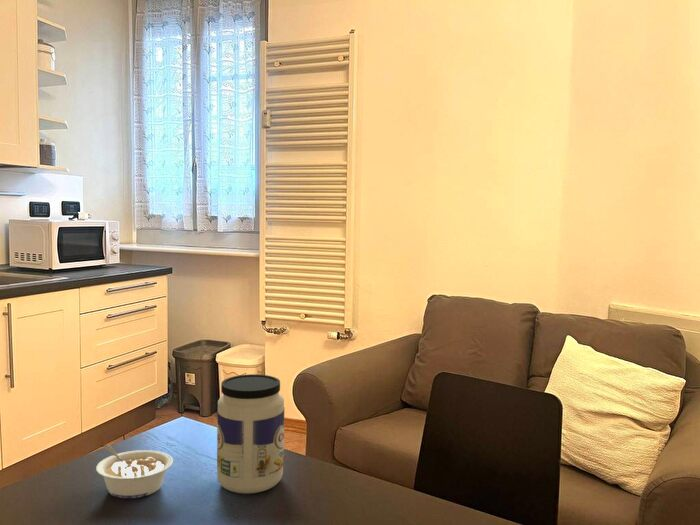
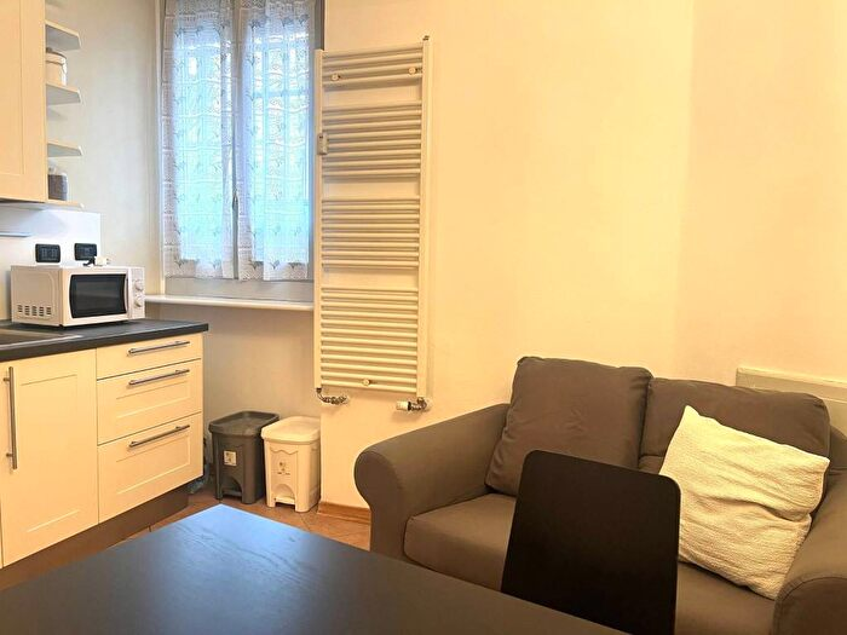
- jar [216,373,285,494]
- legume [95,444,174,499]
